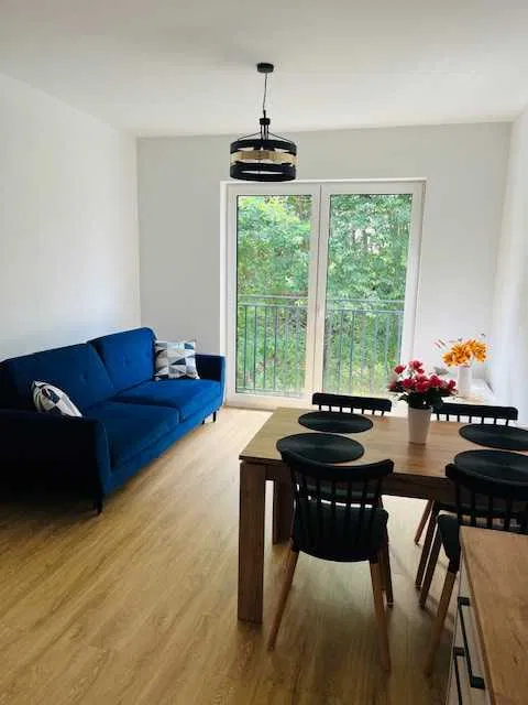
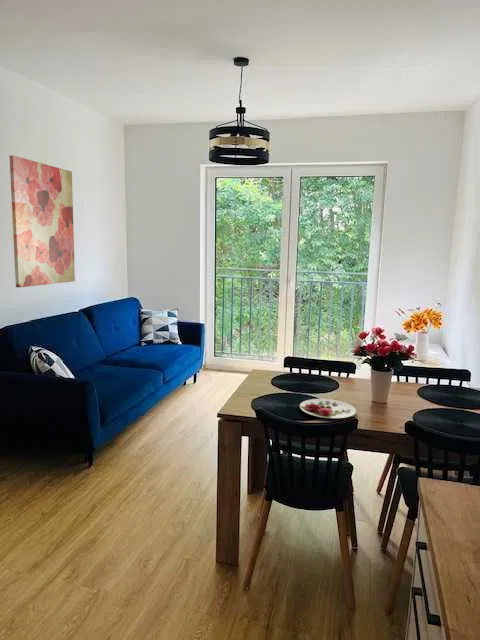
+ wall art [9,154,76,288]
+ plate [299,398,357,419]
